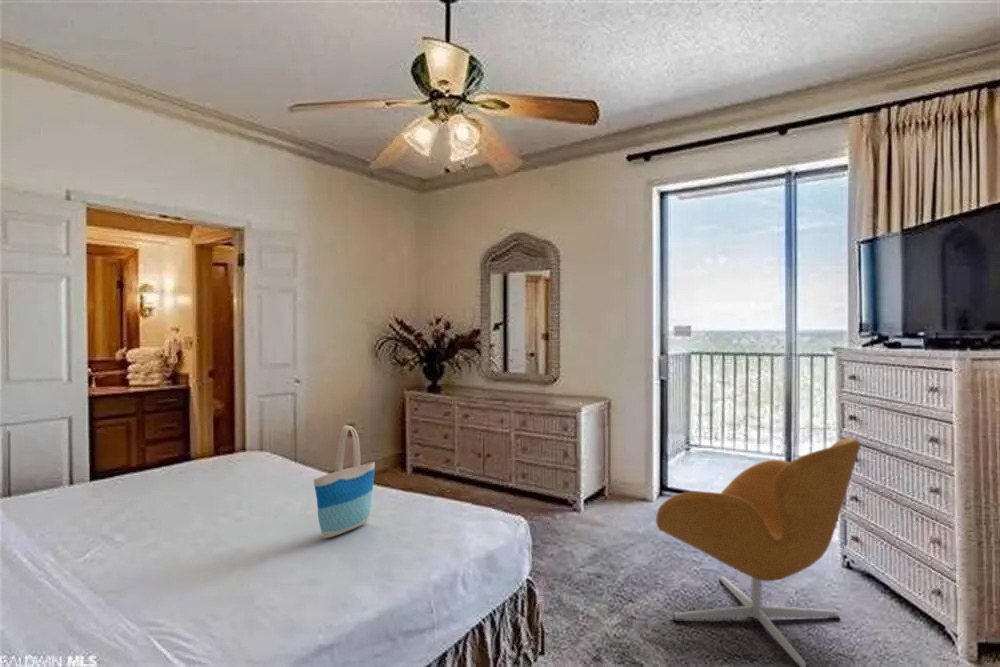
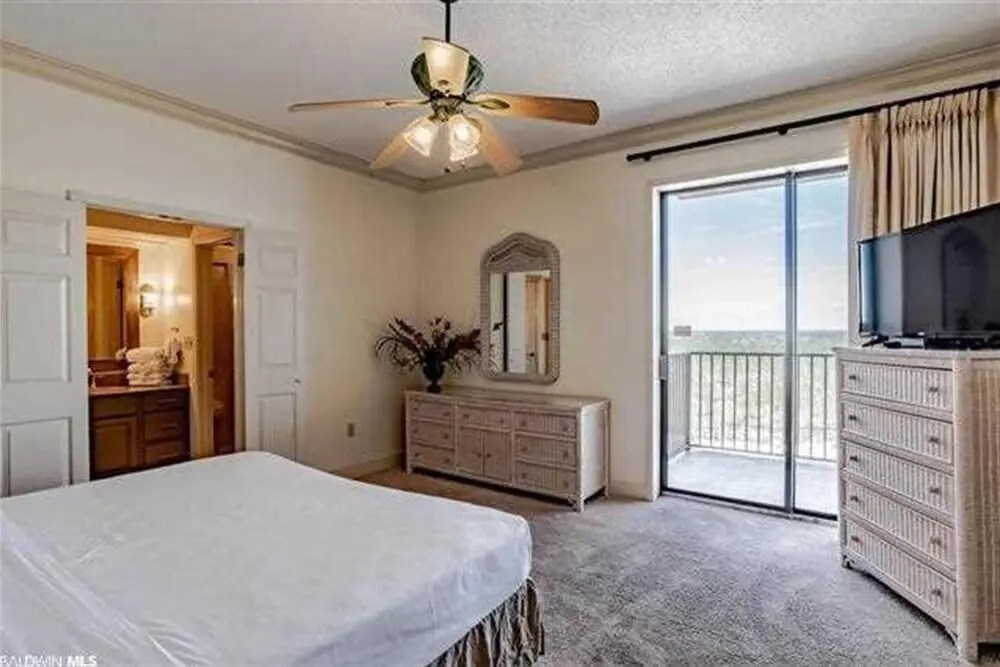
- armchair [655,437,862,667]
- tote bag [313,424,376,539]
